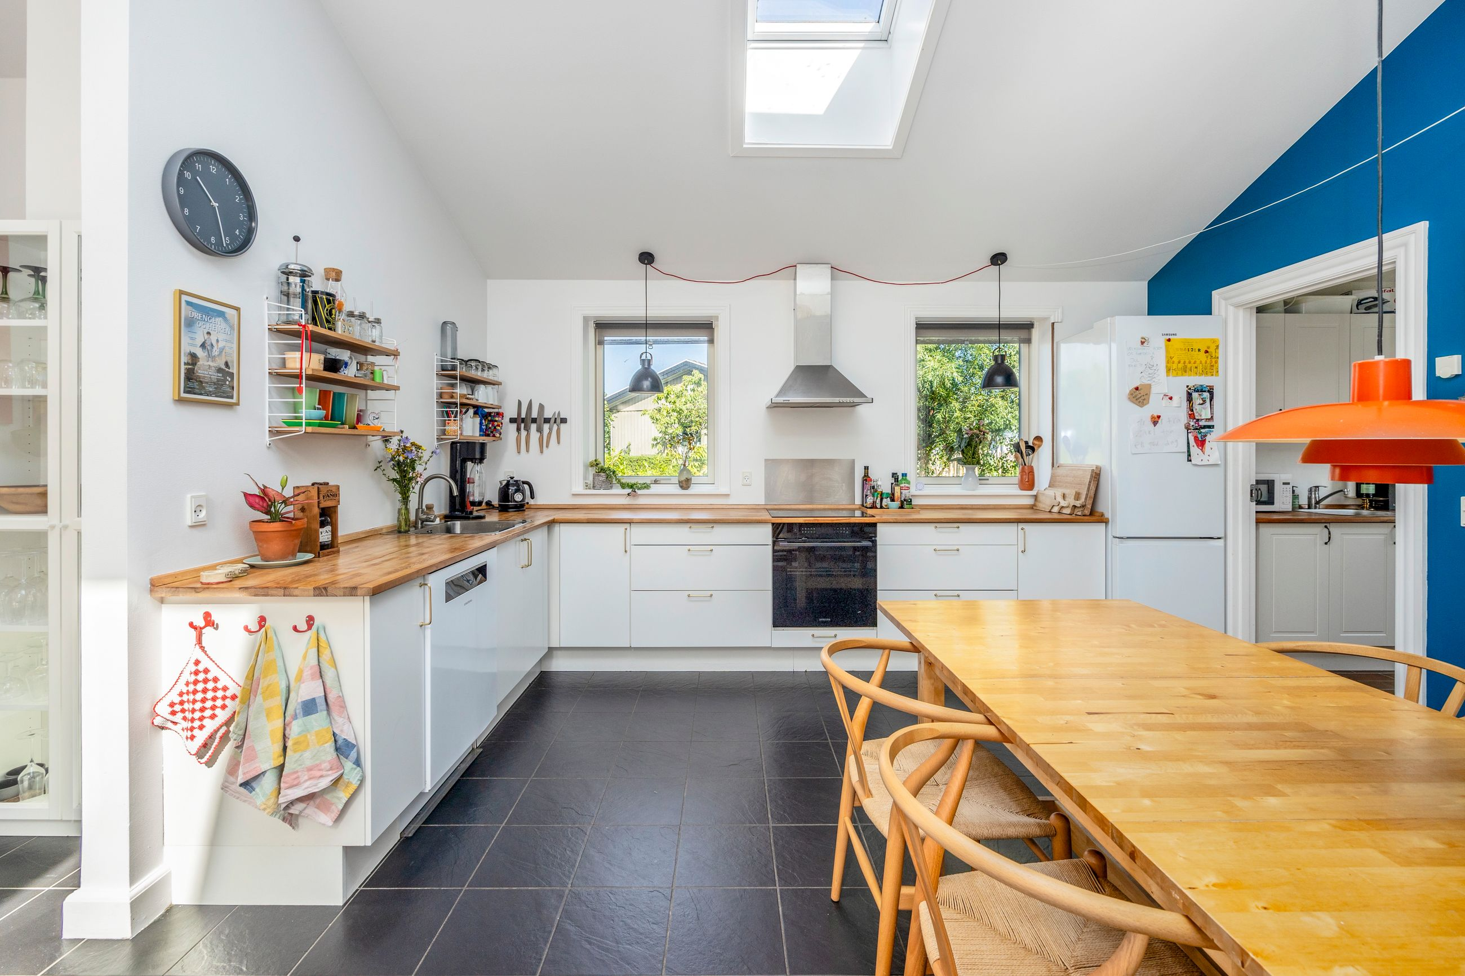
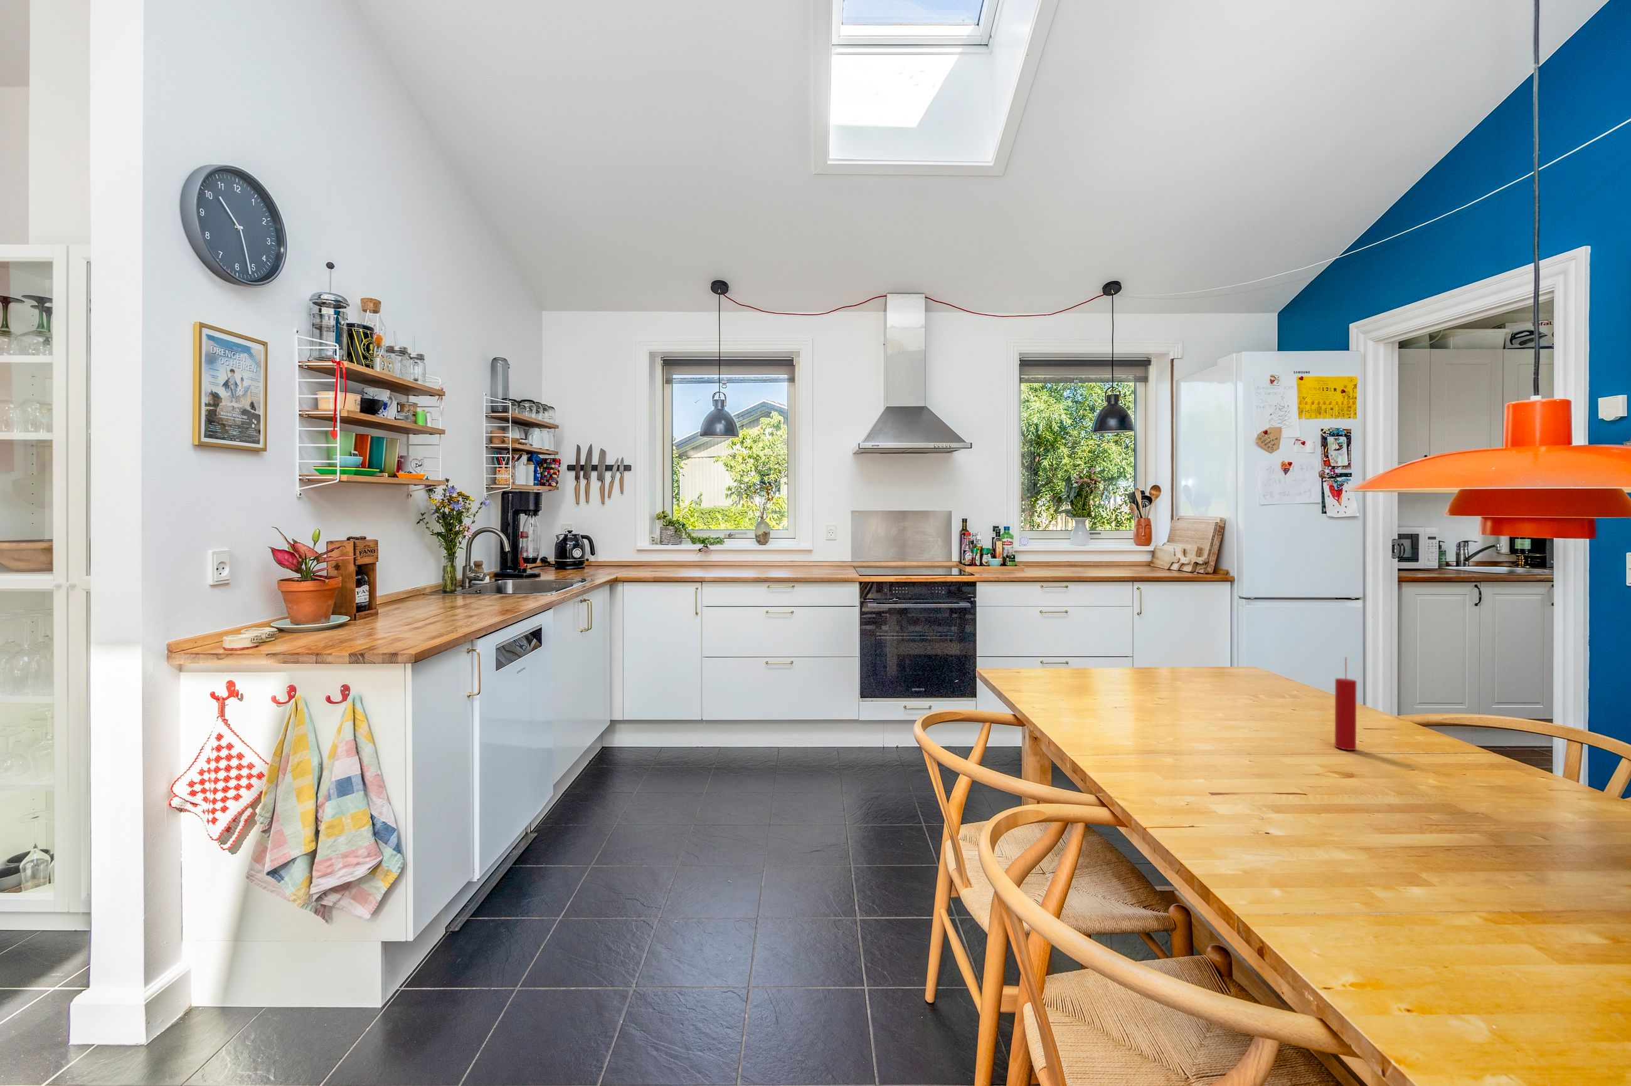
+ candle [1334,656,1357,750]
